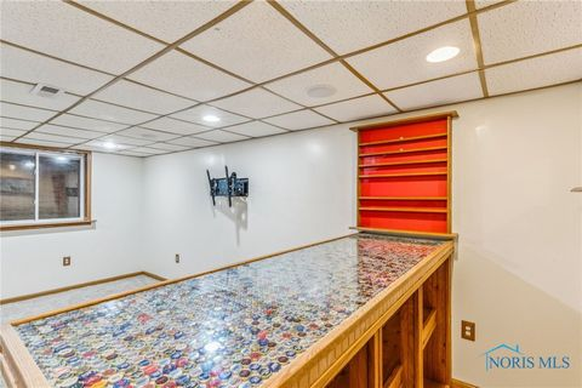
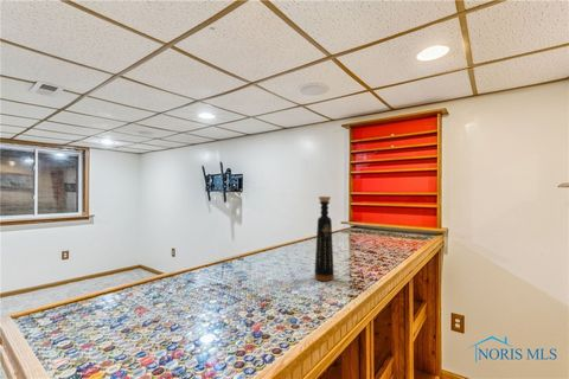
+ bottle [313,195,335,282]
